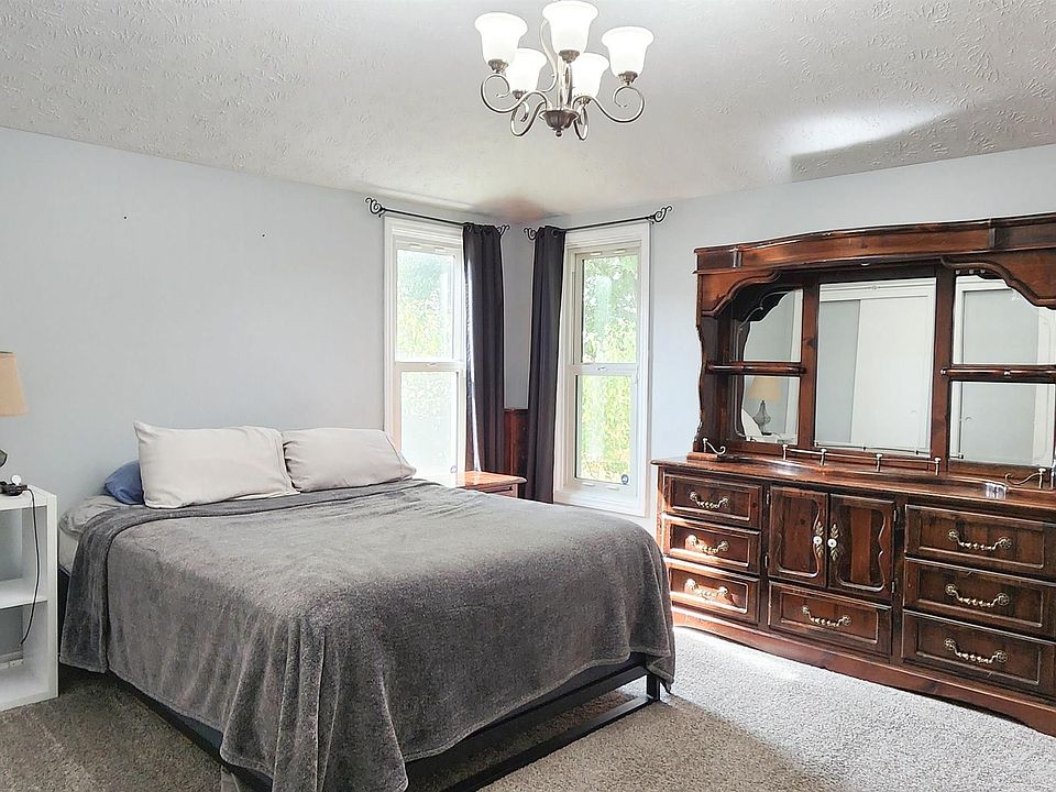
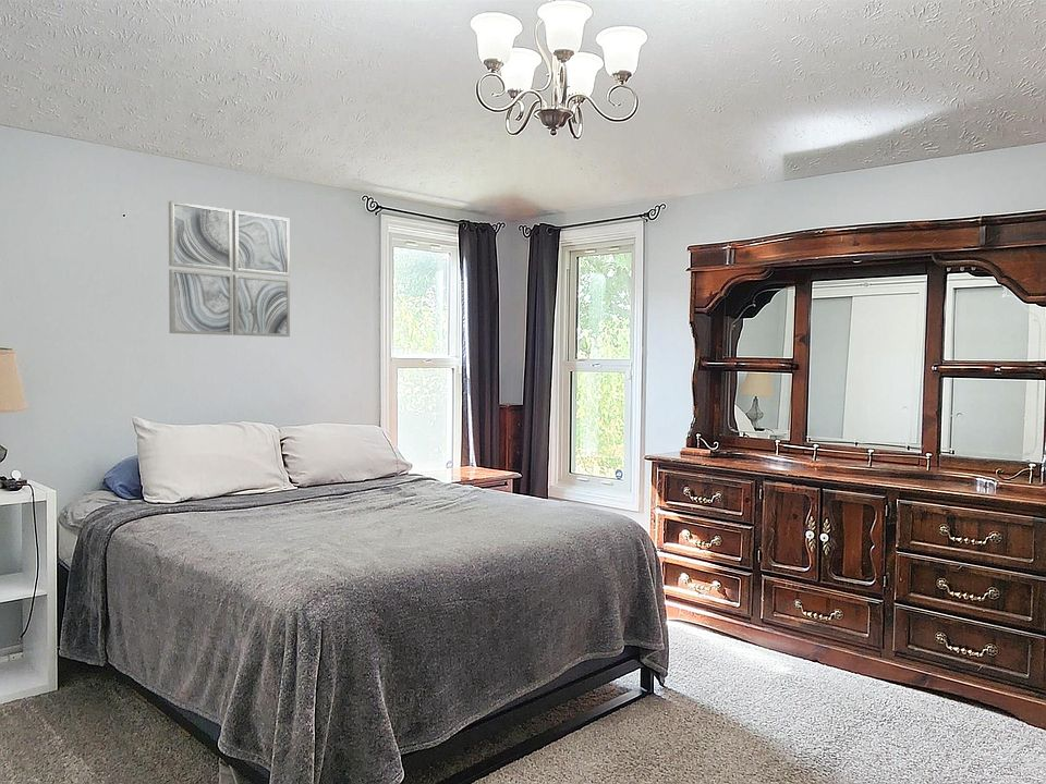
+ wall art [168,200,291,338]
